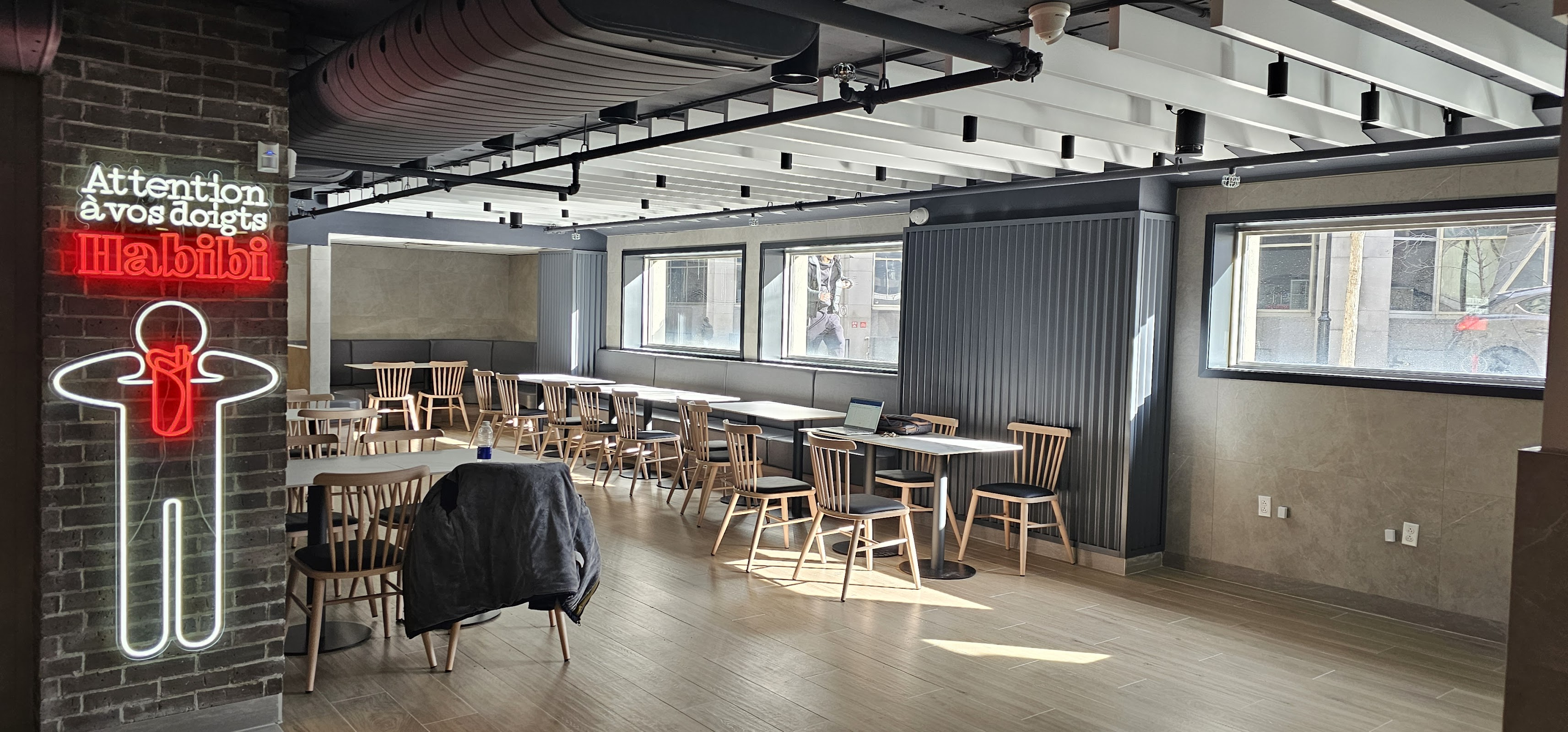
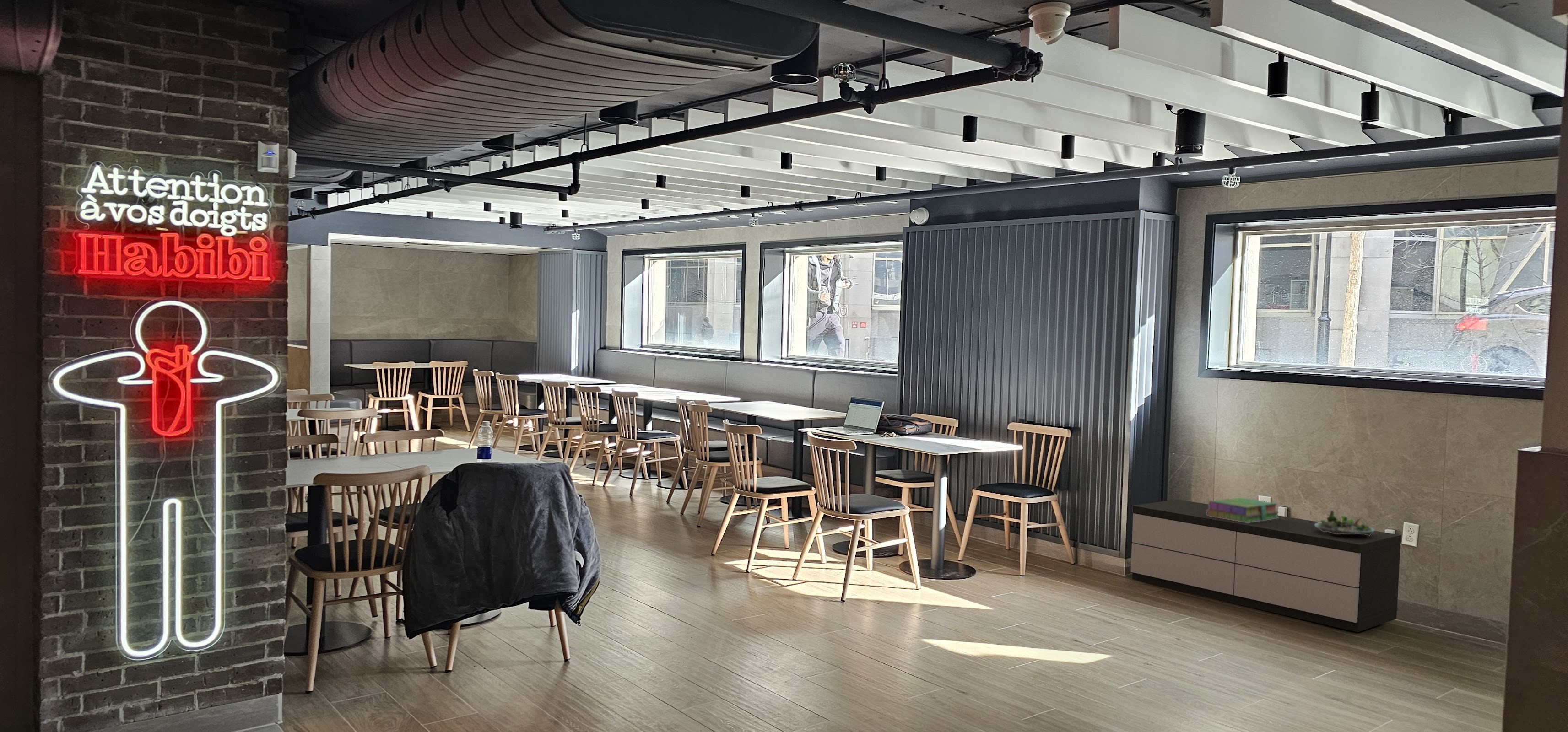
+ stack of books [1206,497,1280,523]
+ succulent planter [1315,510,1375,536]
+ storage bench [1130,499,1402,633]
